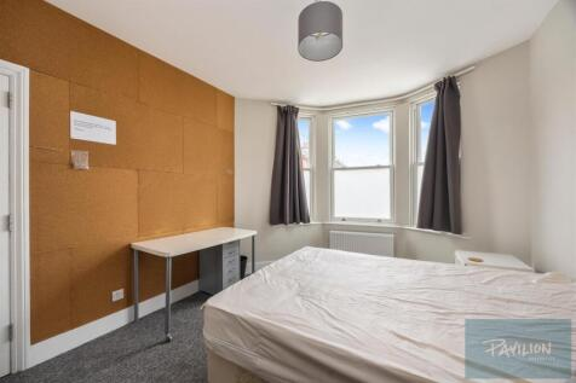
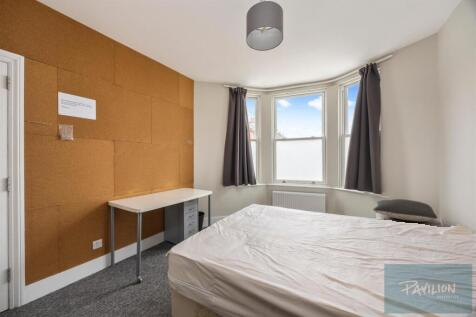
+ pillow [372,198,438,222]
